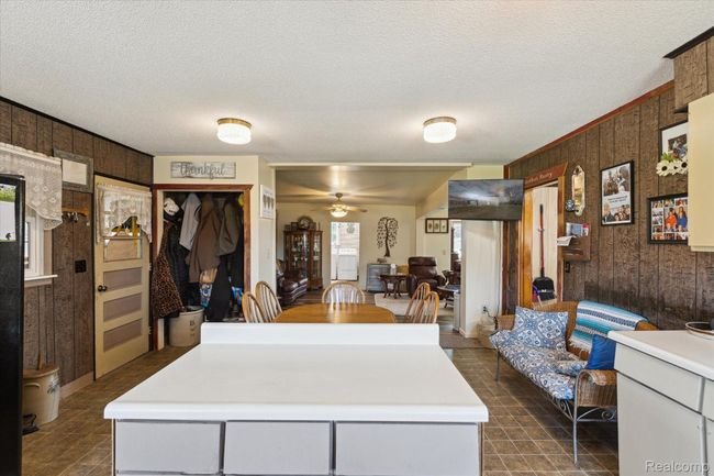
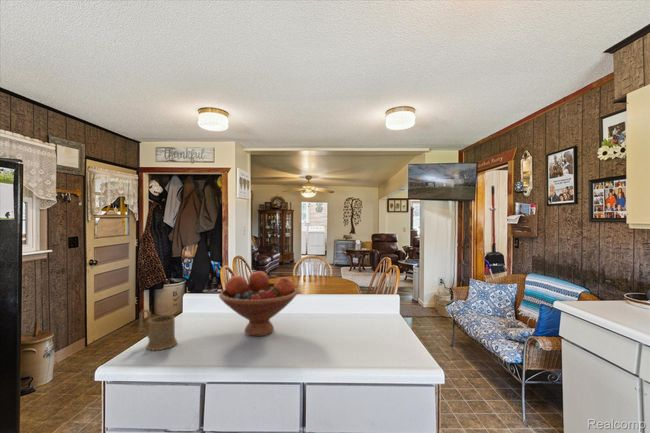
+ mug [137,309,178,351]
+ fruit bowl [218,270,299,337]
